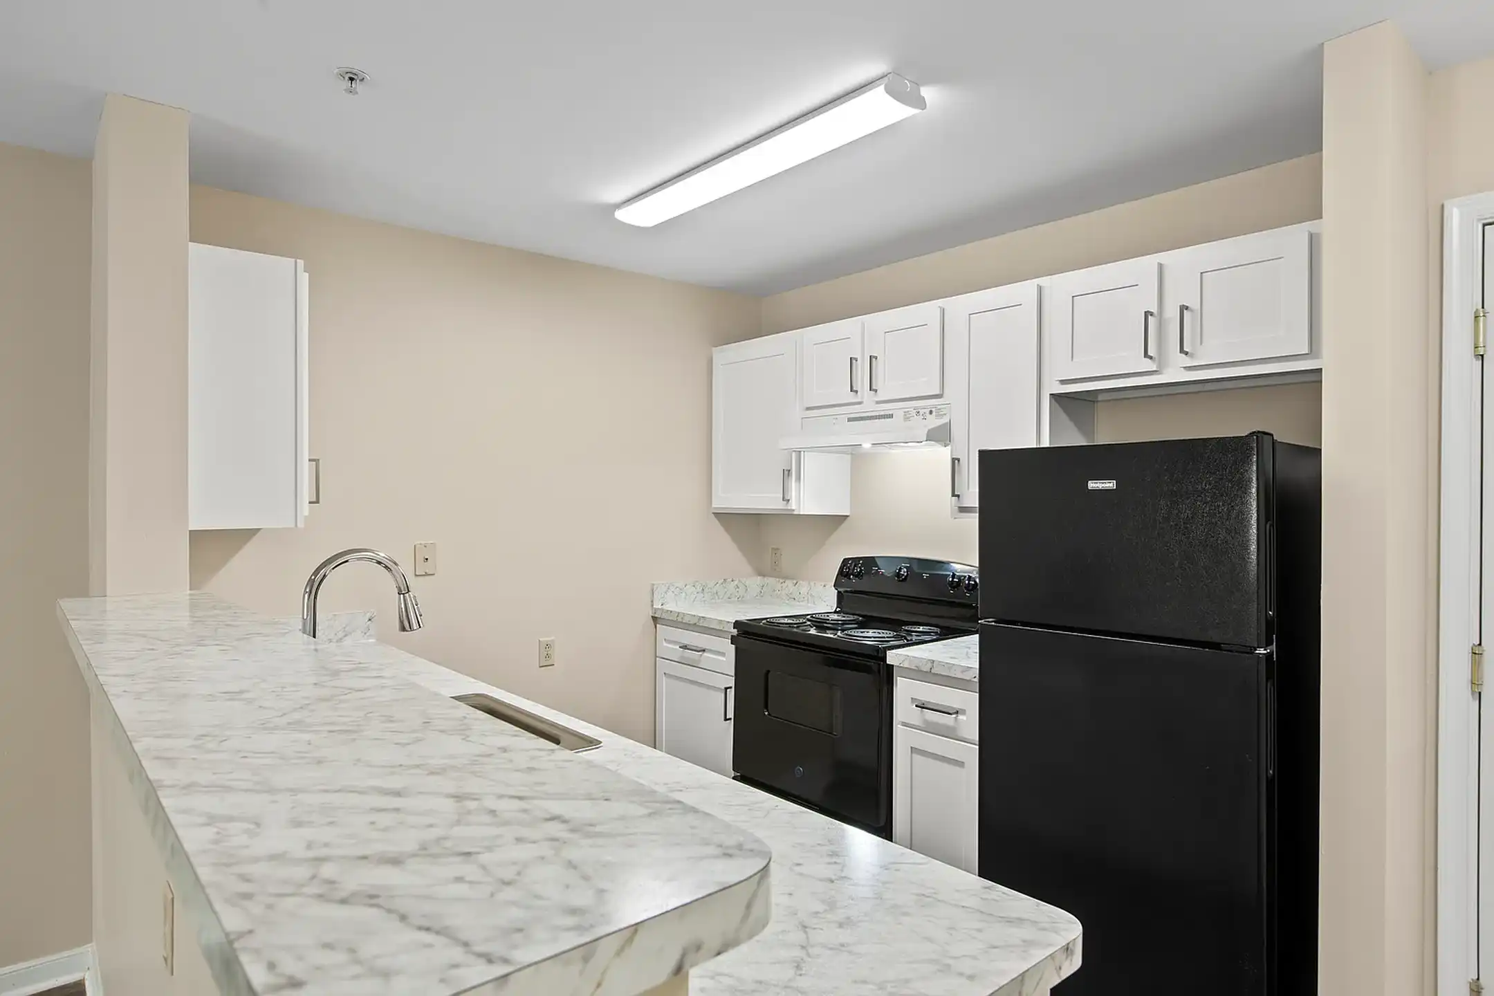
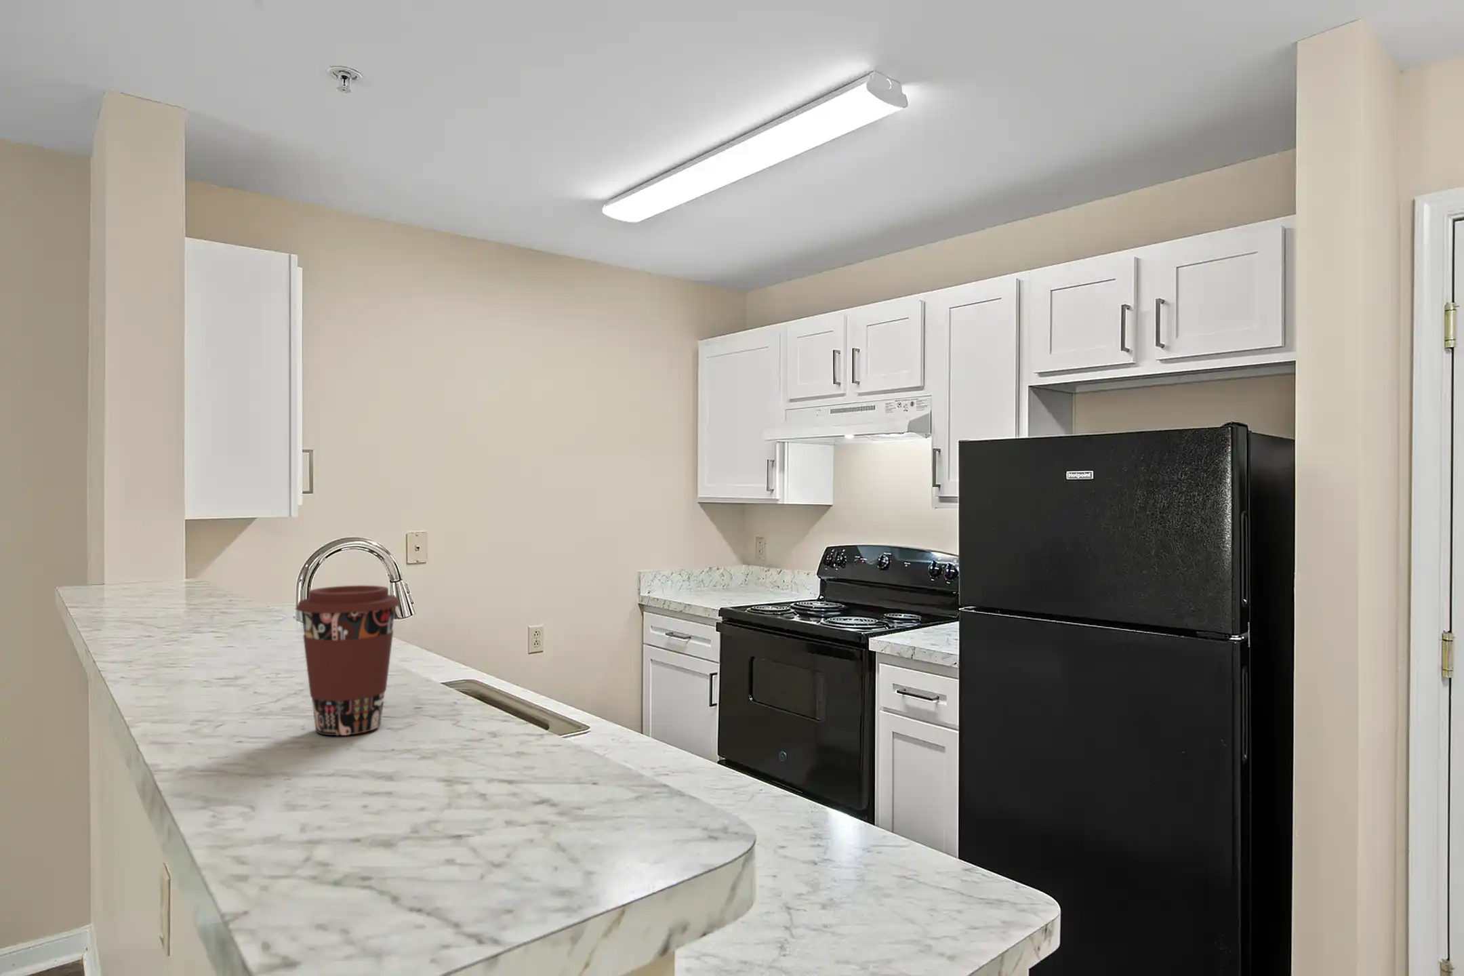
+ coffee cup [295,585,401,736]
